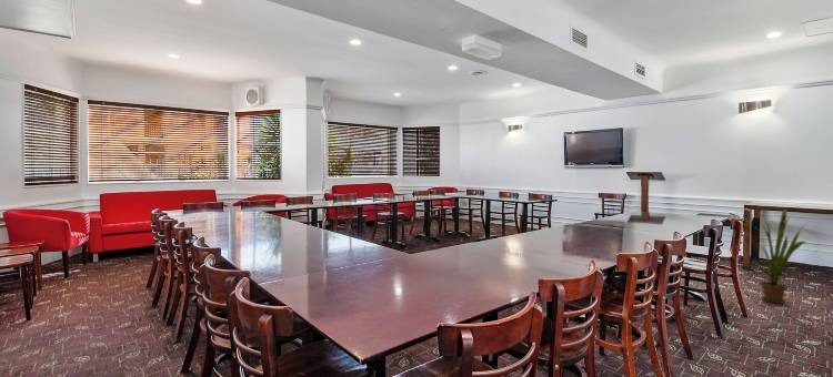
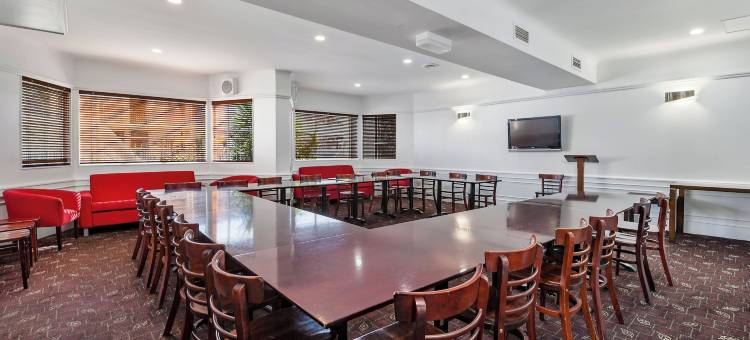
- house plant [742,207,809,305]
